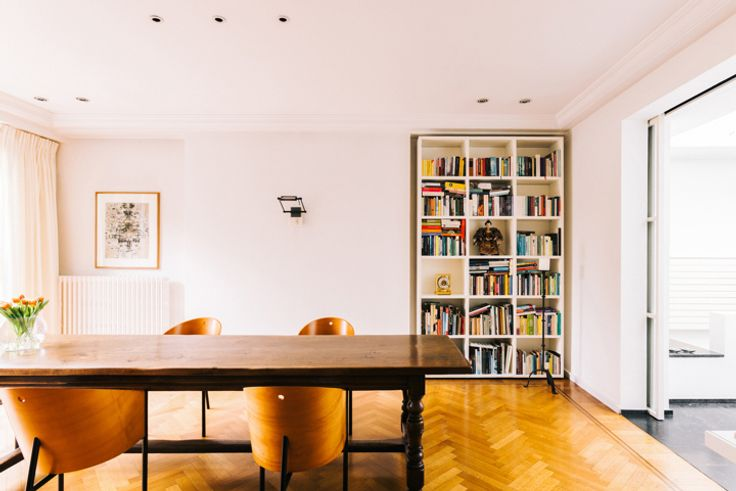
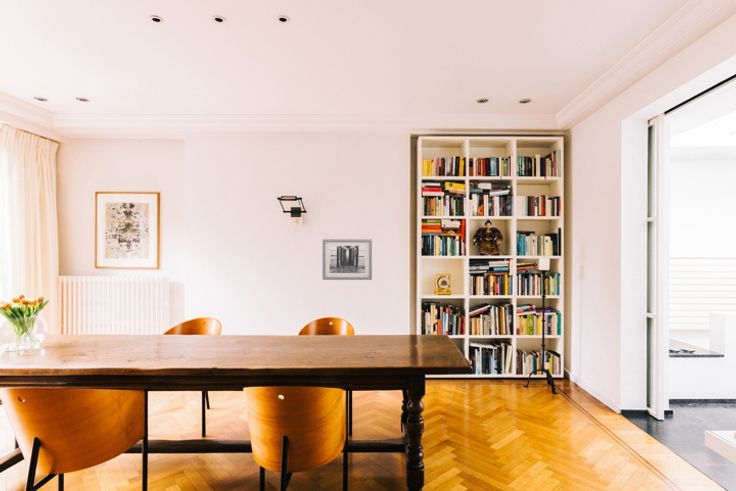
+ wall art [322,238,373,281]
